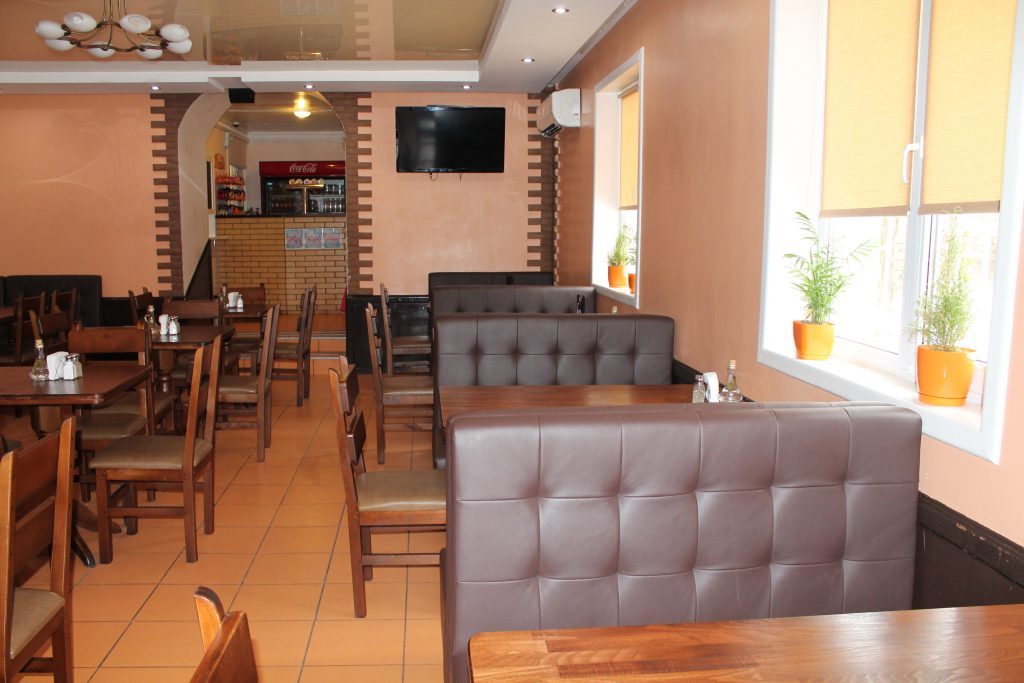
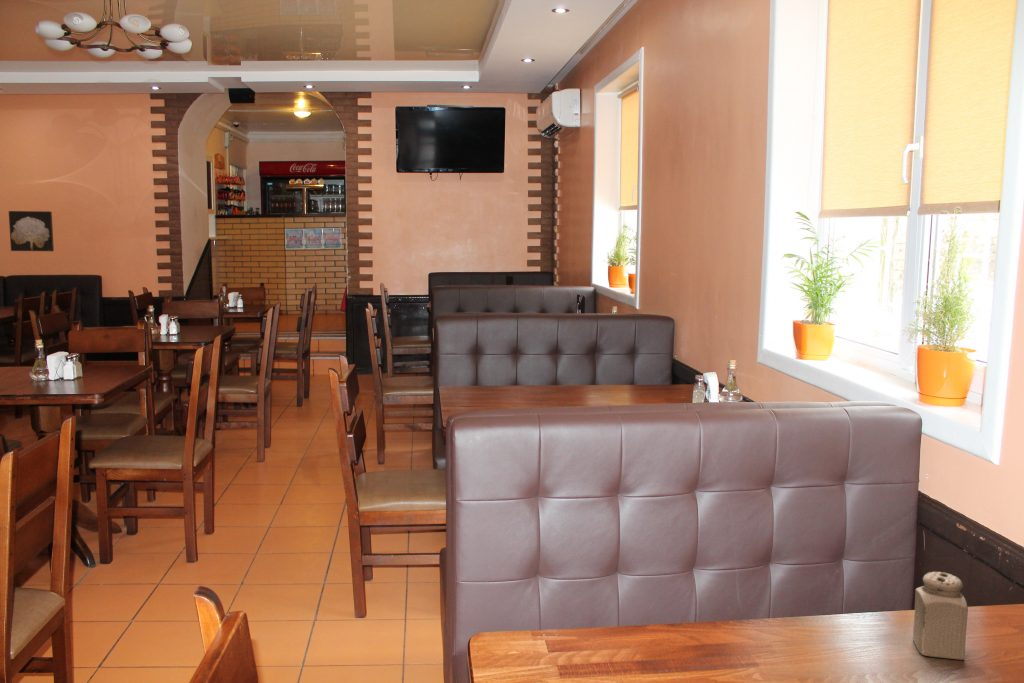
+ salt shaker [912,571,969,661]
+ wall art [8,210,55,252]
